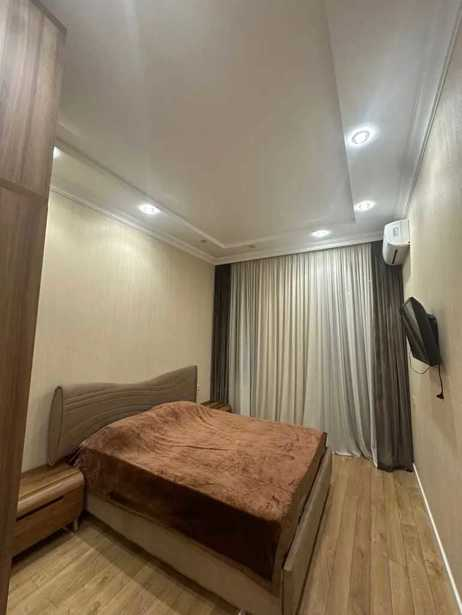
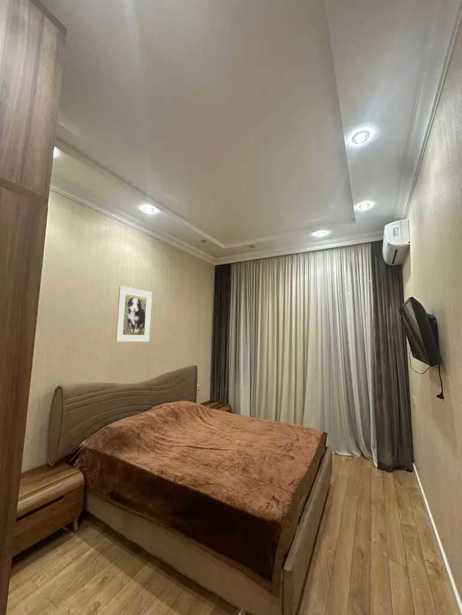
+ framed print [114,285,153,343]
